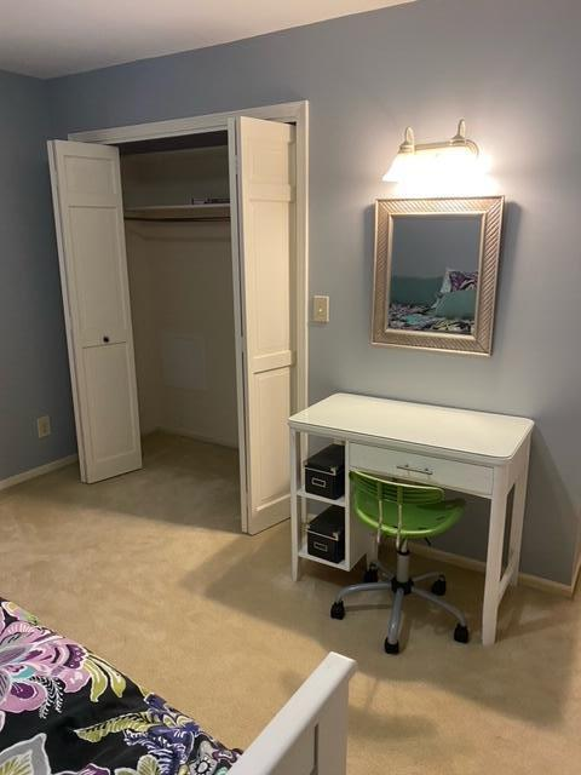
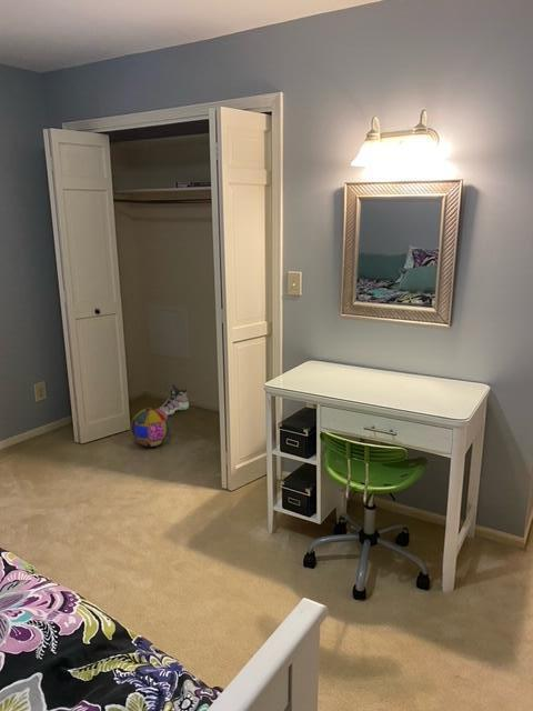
+ sneaker [158,383,190,417]
+ ball [131,407,172,448]
